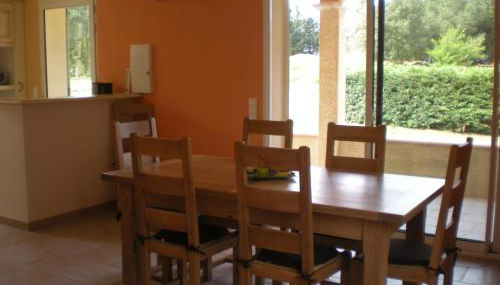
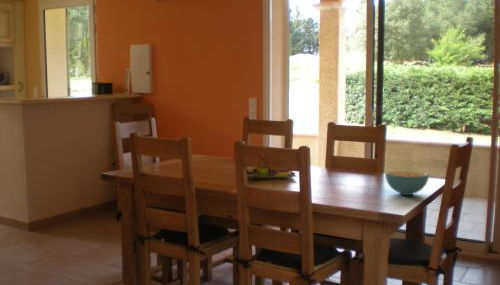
+ cereal bowl [384,170,430,196]
